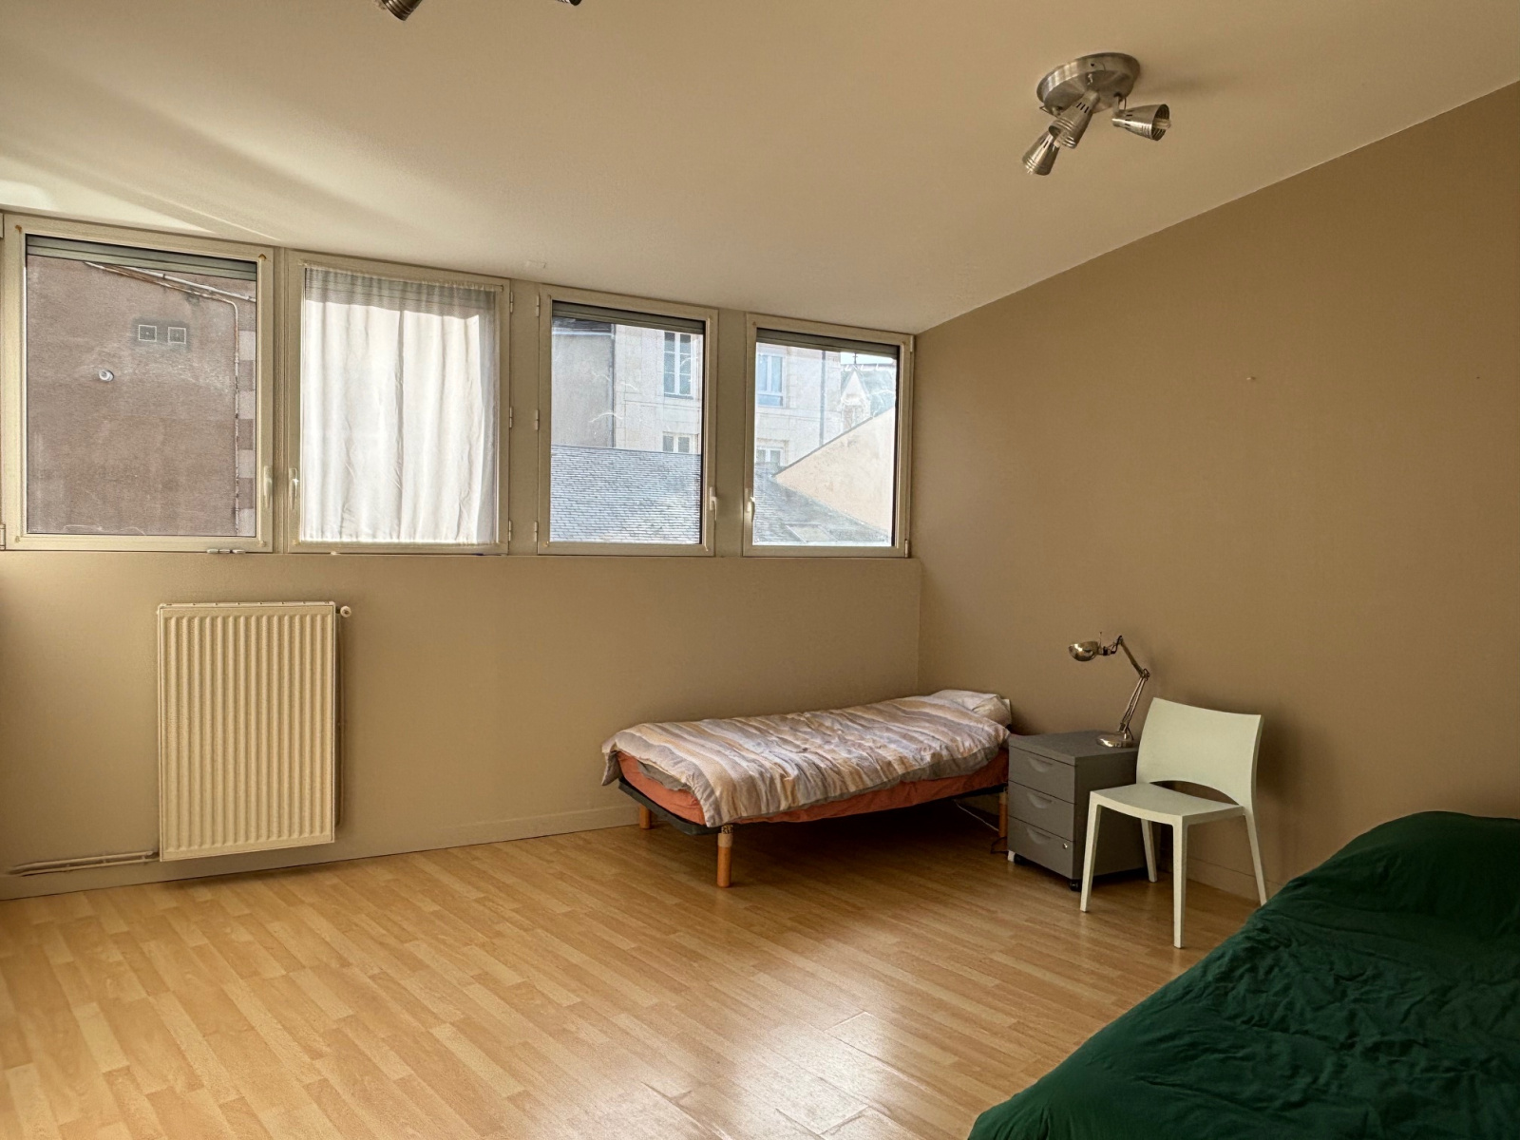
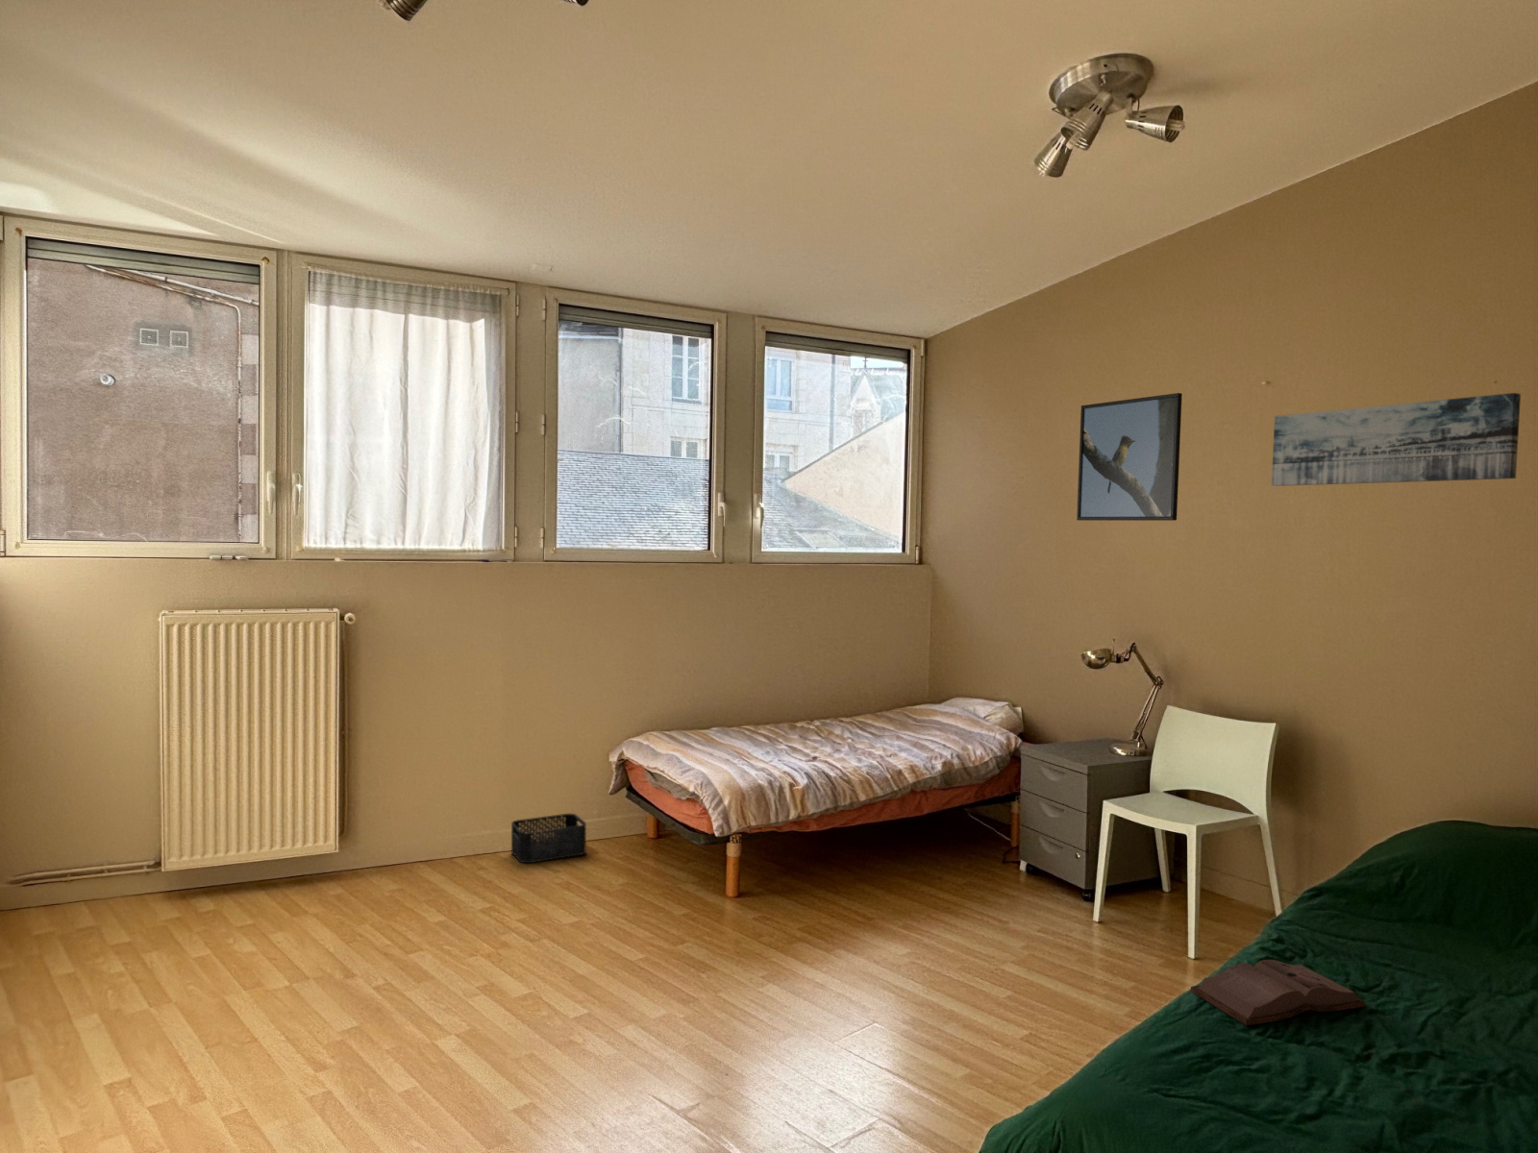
+ wall art [1270,392,1522,487]
+ storage bin [510,813,587,864]
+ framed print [1075,392,1183,522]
+ hardback book [1190,959,1366,1026]
